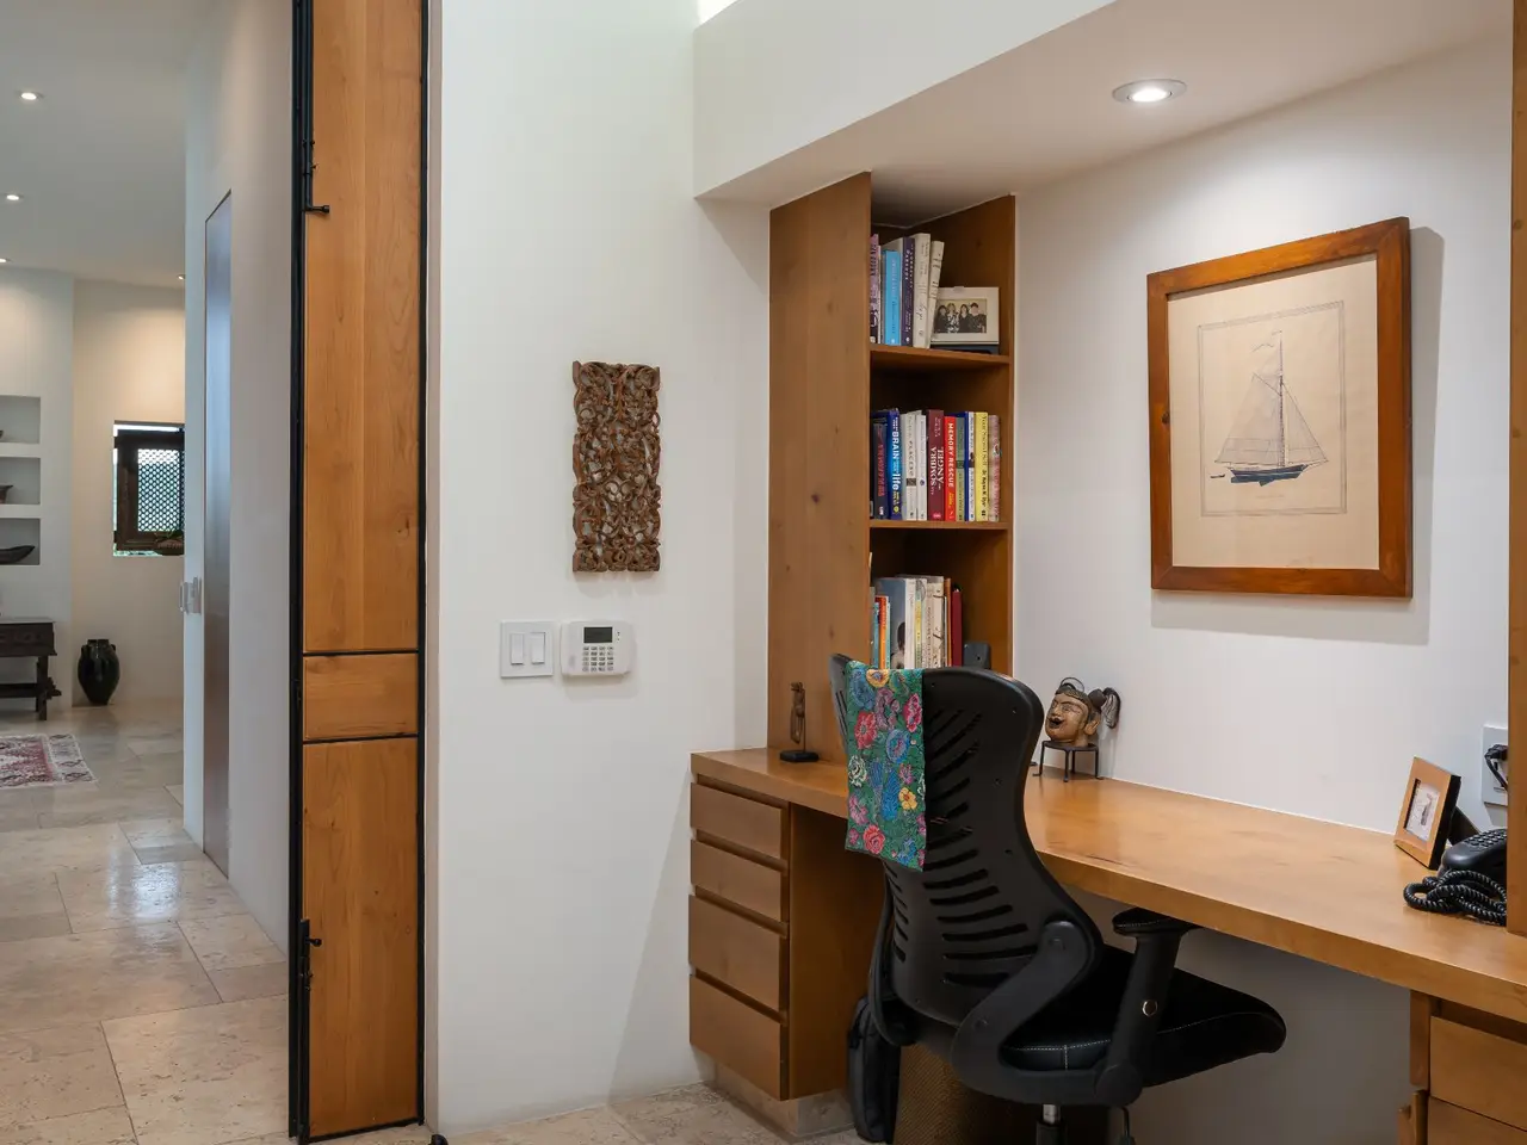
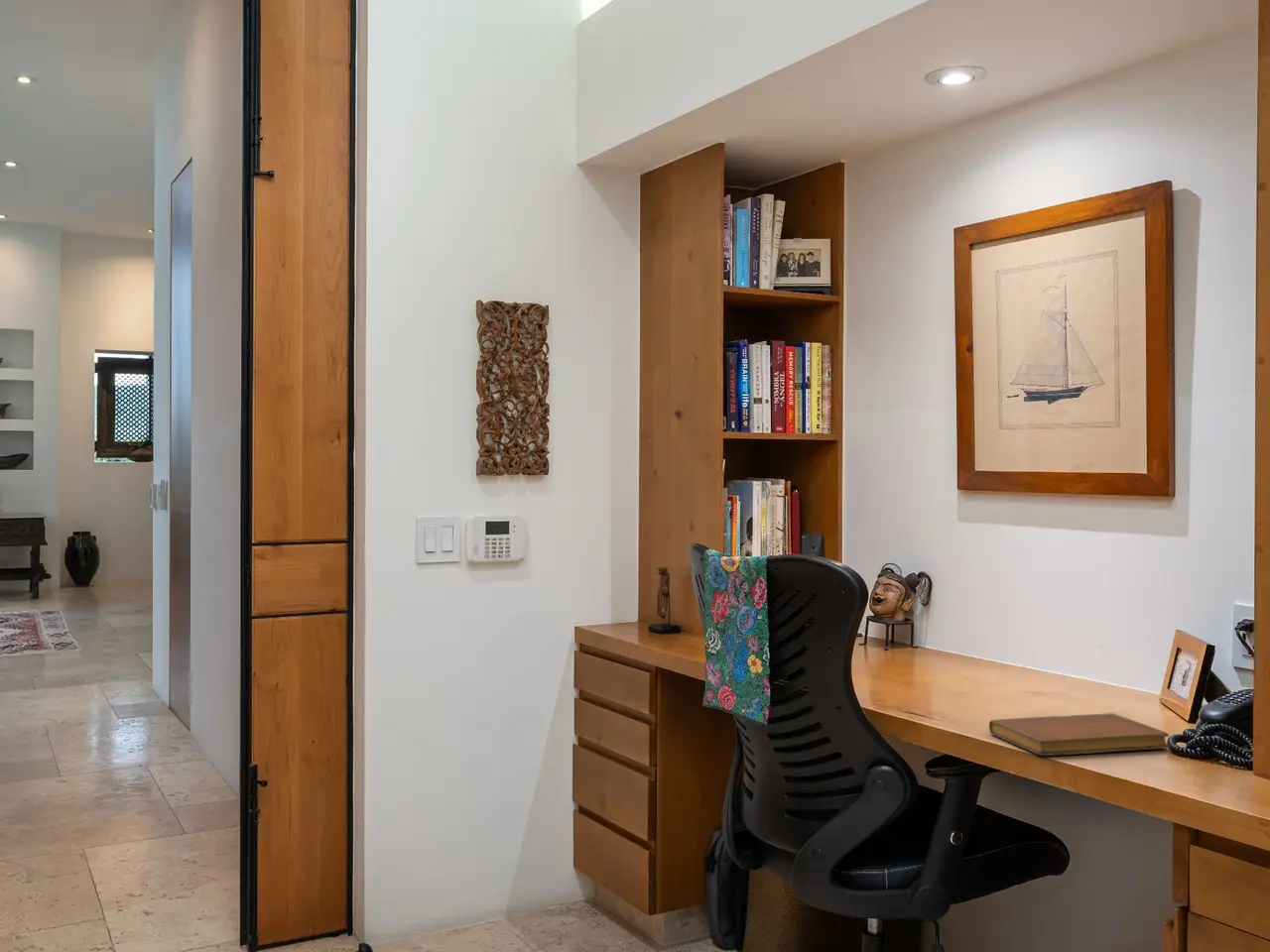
+ notebook [988,712,1171,757]
